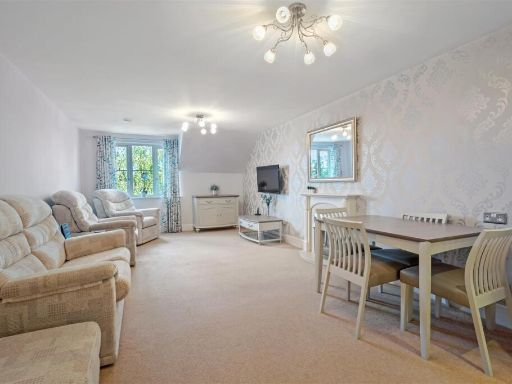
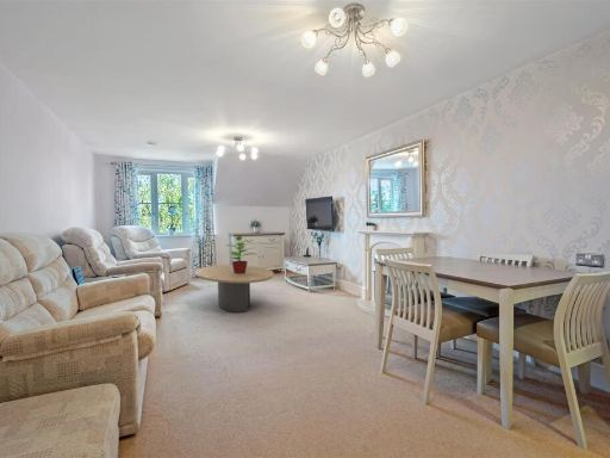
+ coffee table [194,264,275,314]
+ potted plant [225,234,256,274]
